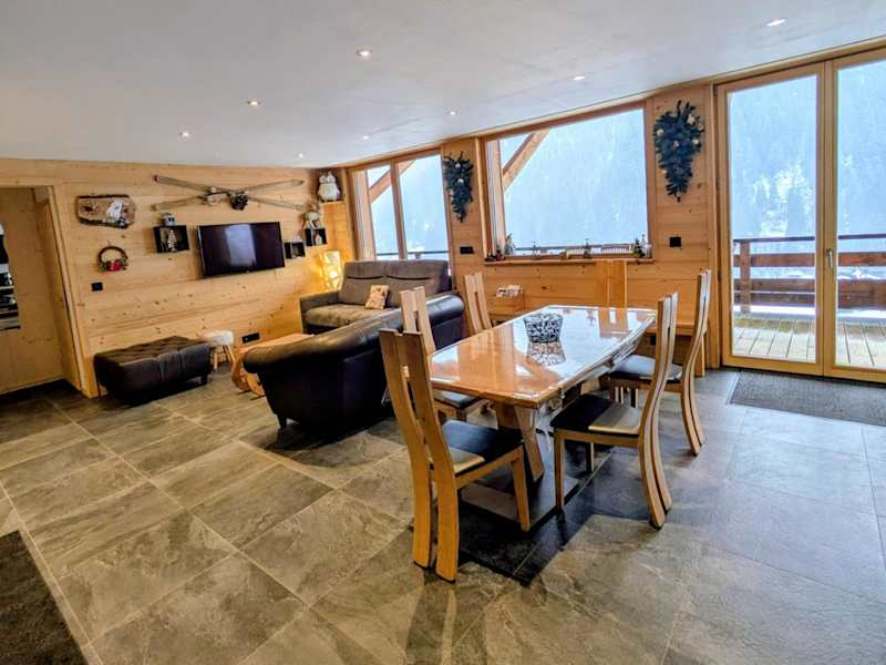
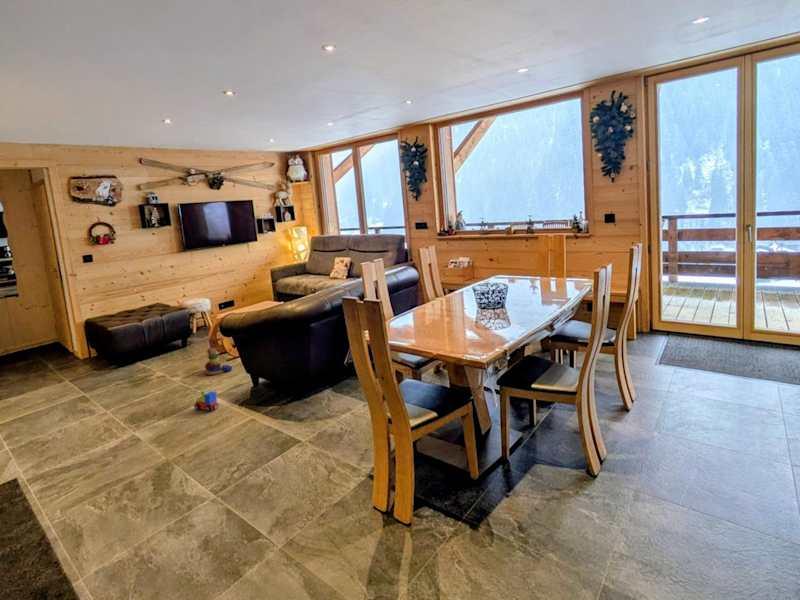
+ toy train [193,390,219,413]
+ stacking toy [204,341,233,376]
